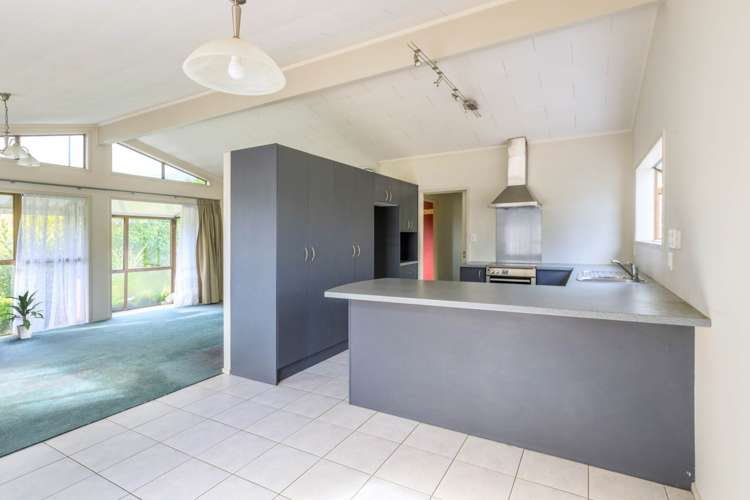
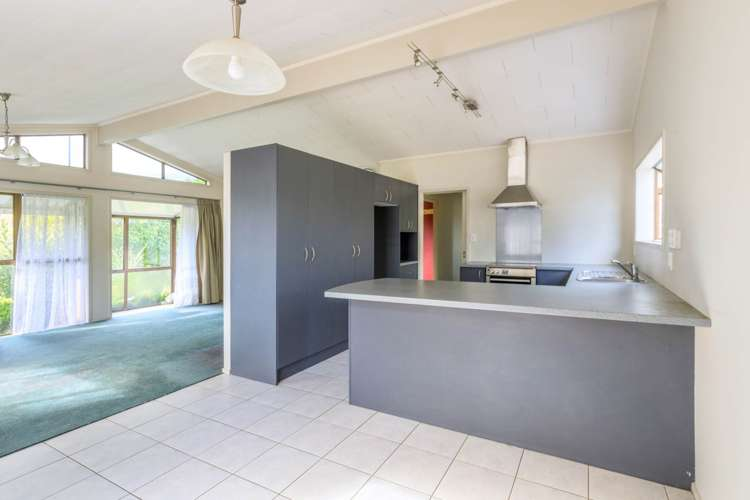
- indoor plant [0,289,46,340]
